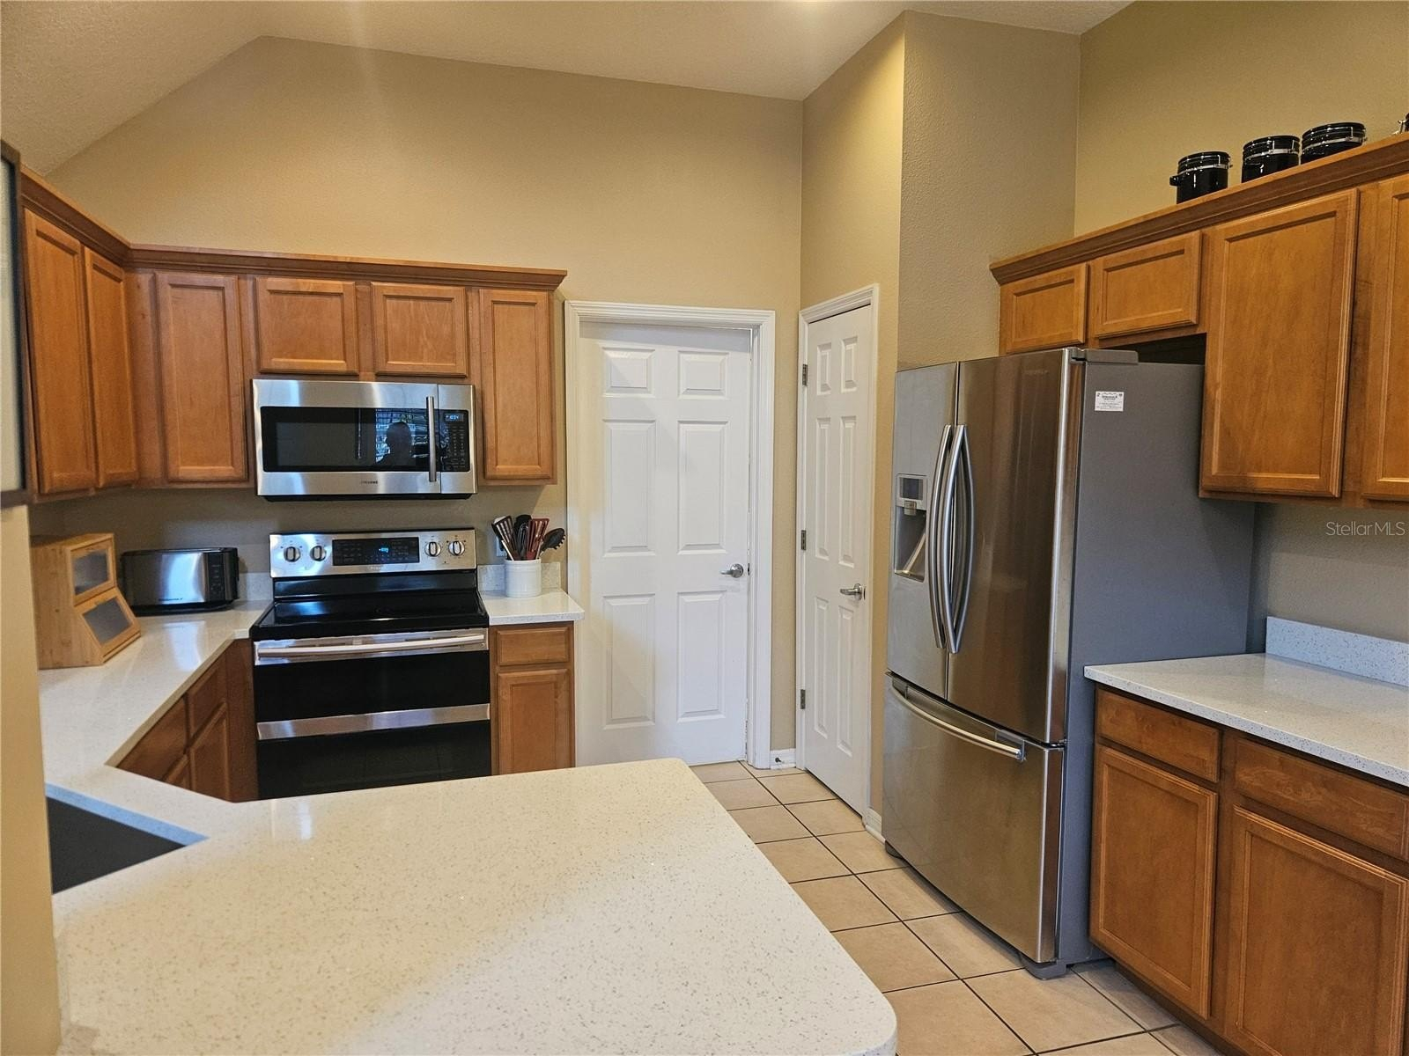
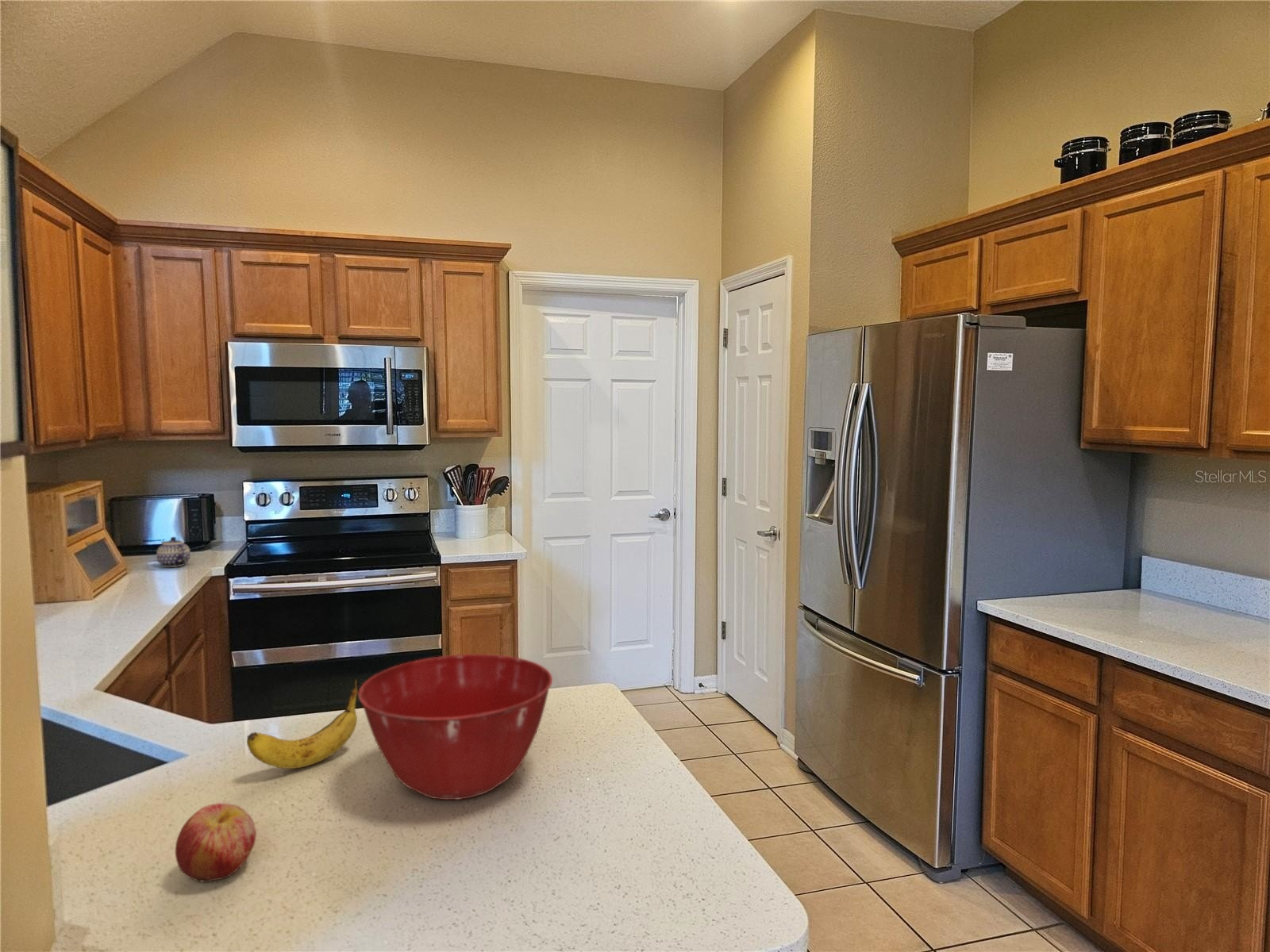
+ banana [246,678,359,770]
+ apple [175,803,257,883]
+ mixing bowl [357,654,553,800]
+ teapot [156,536,191,568]
